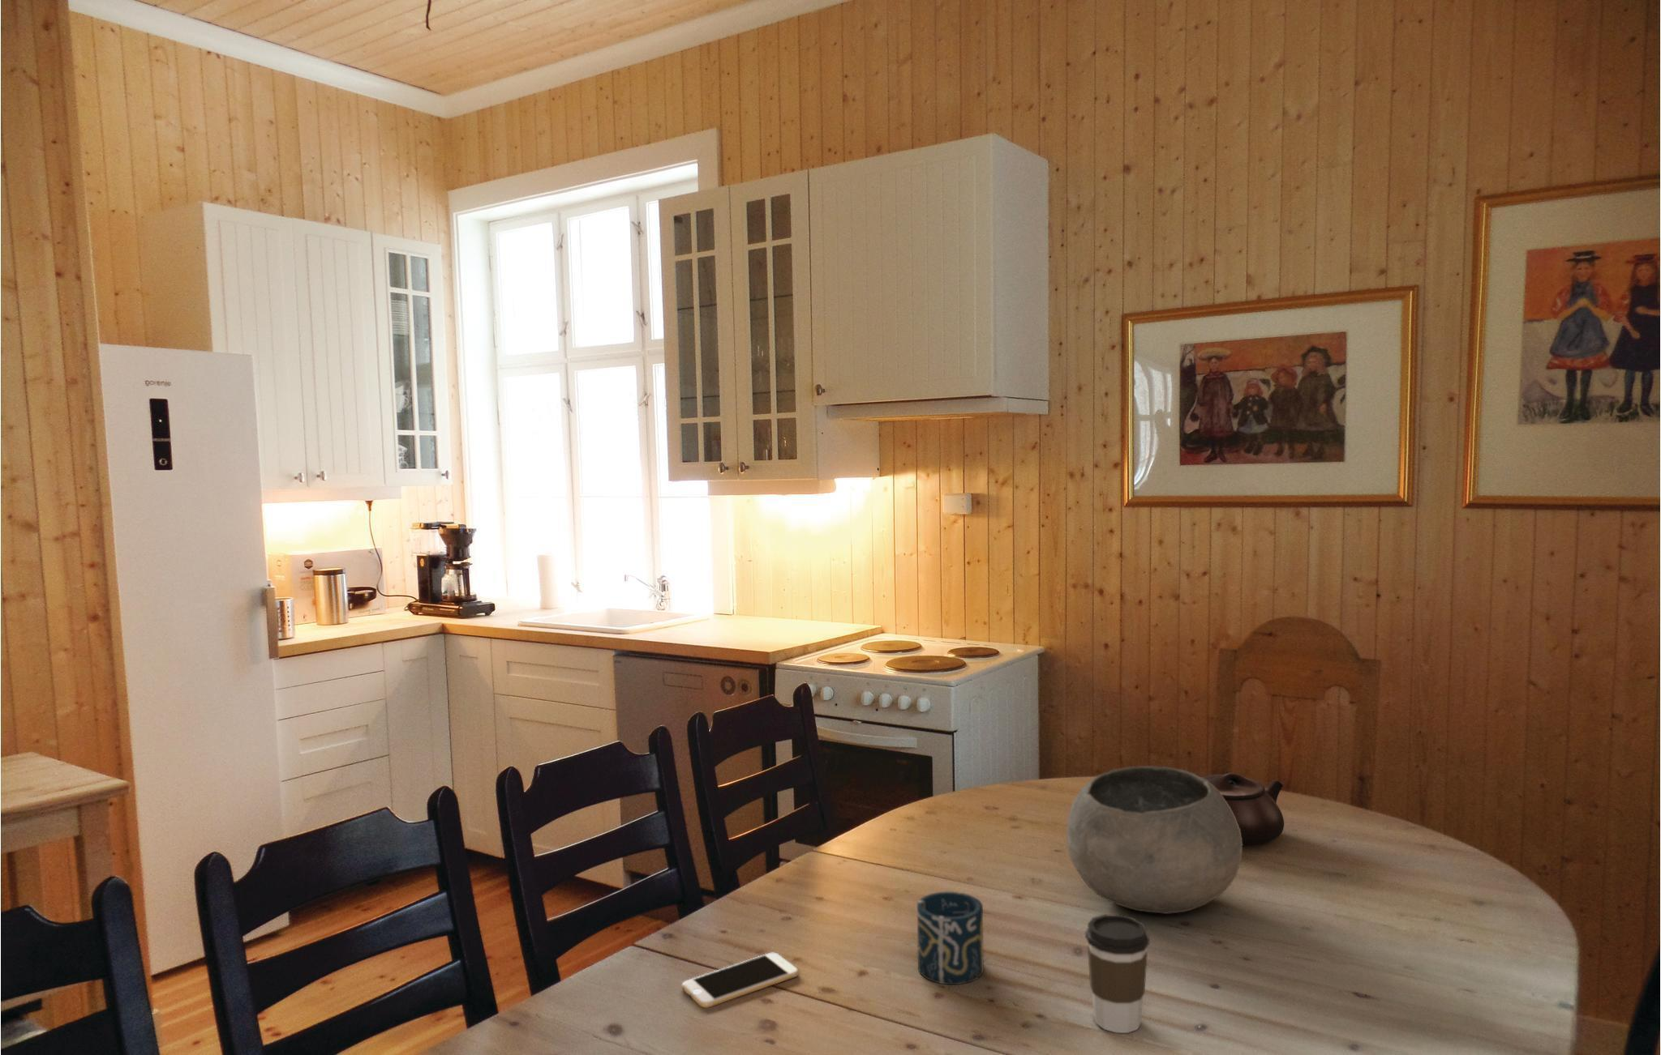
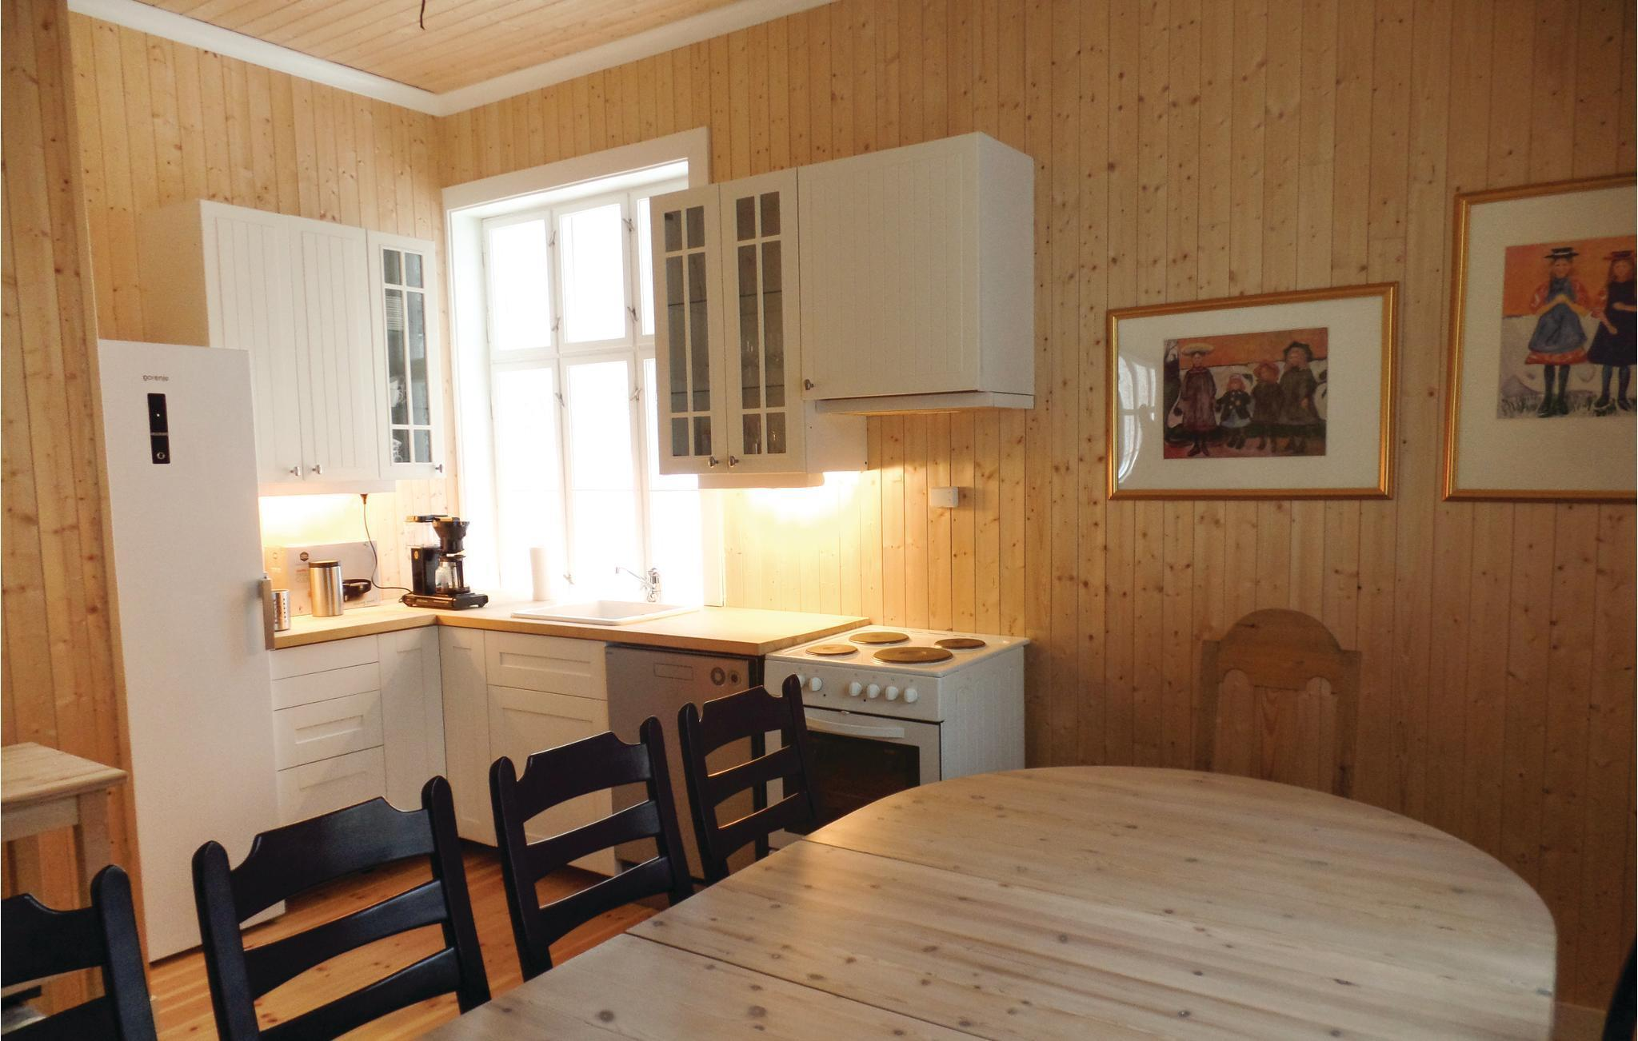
- bowl [1065,765,1243,915]
- smartphone [680,952,800,1009]
- cup [916,890,984,985]
- coffee cup [1085,913,1150,1034]
- teapot [1201,772,1284,847]
